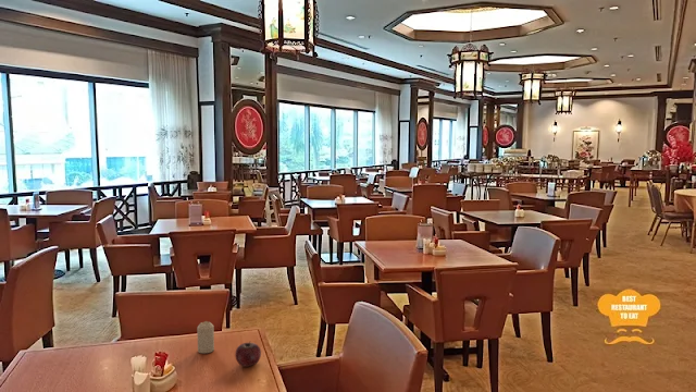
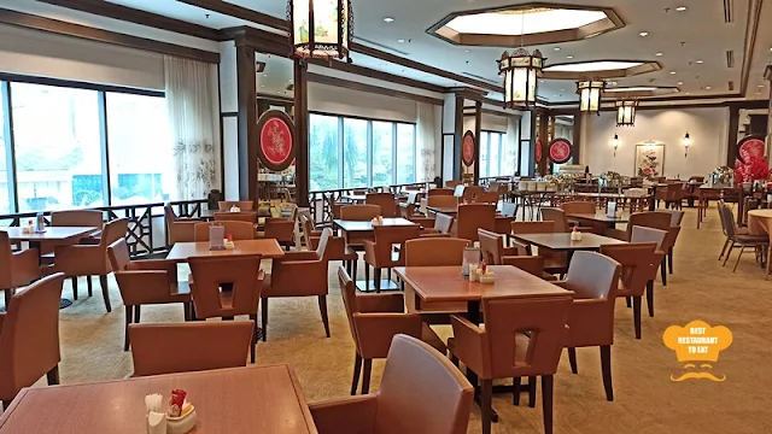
- apple [234,341,262,368]
- candle [196,320,215,355]
